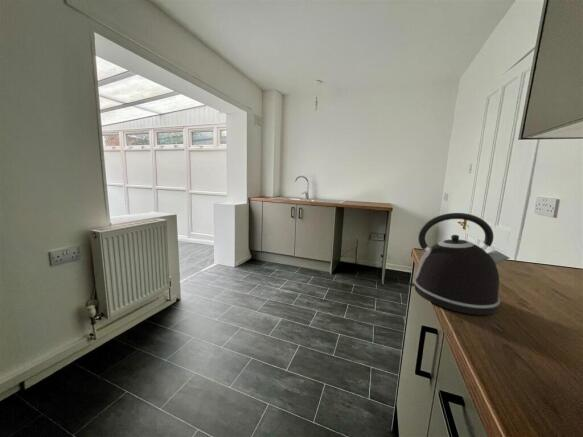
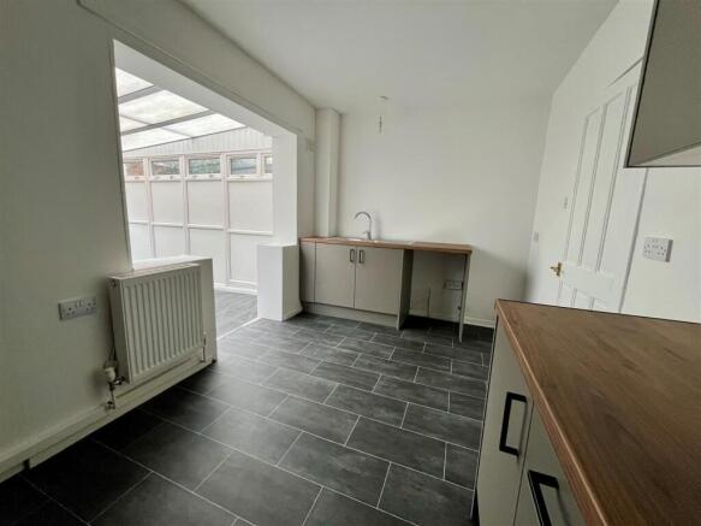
- kettle [408,212,510,316]
